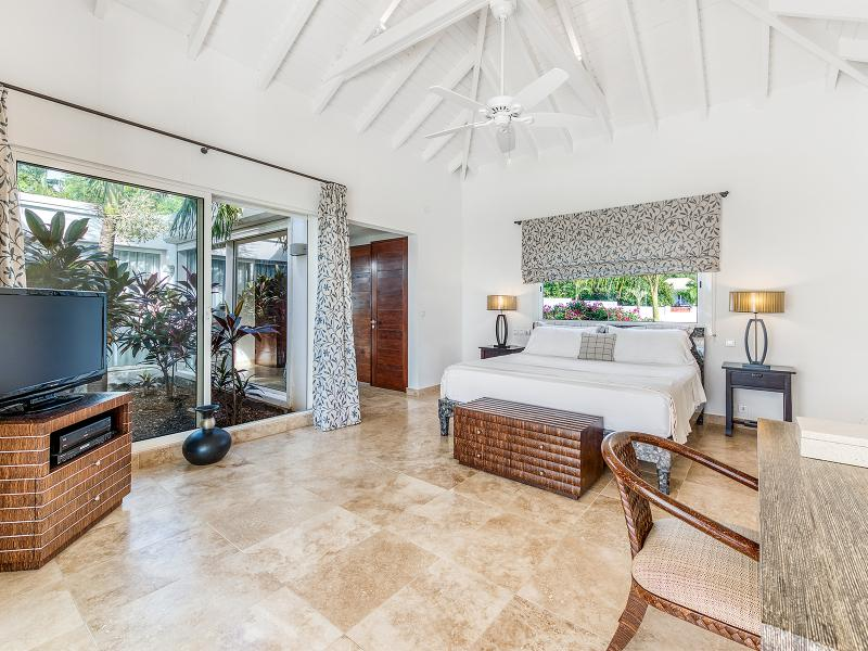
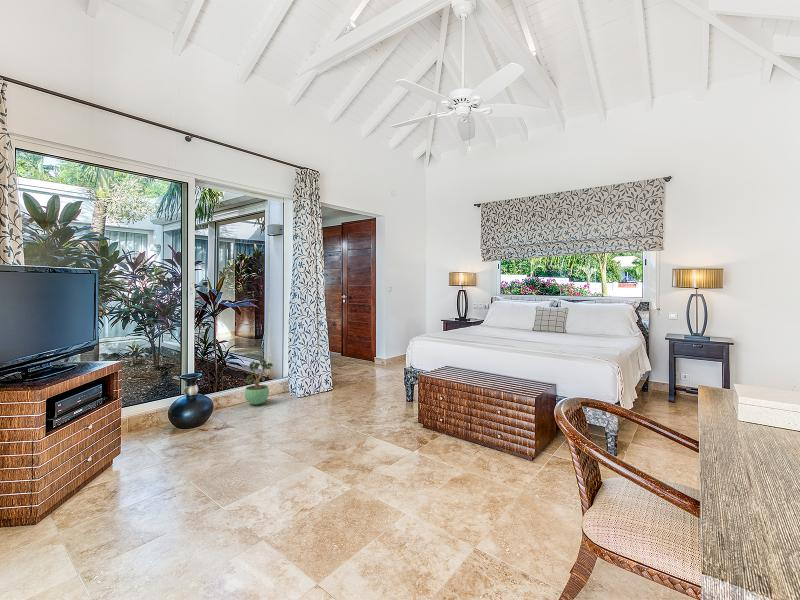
+ potted plant [244,357,274,406]
